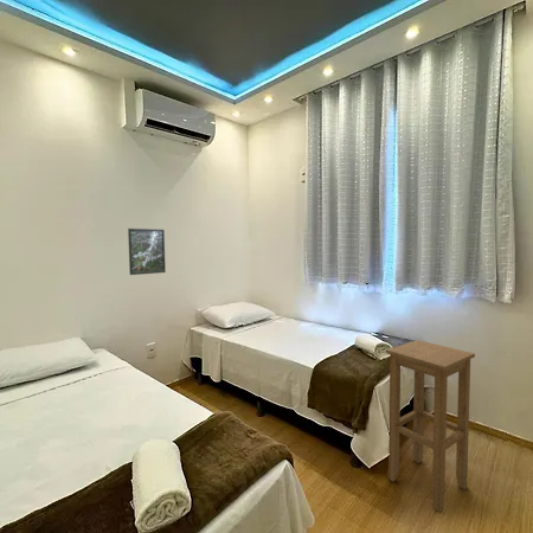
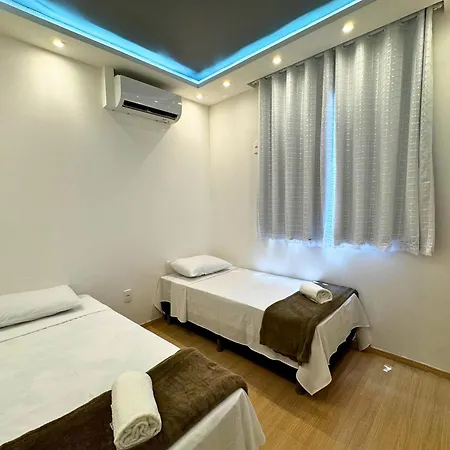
- stool [385,339,476,513]
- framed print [127,227,167,276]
